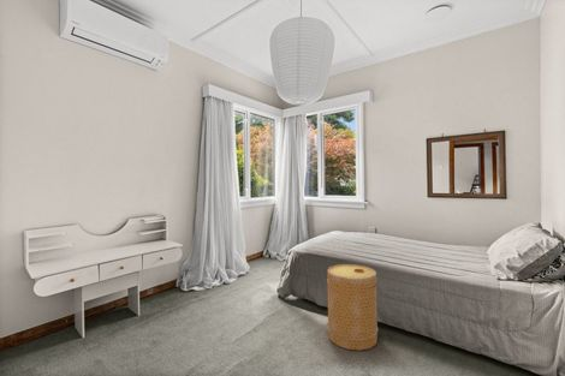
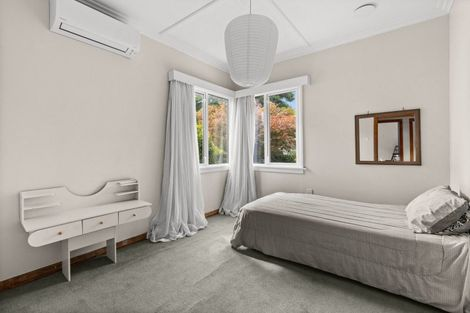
- basket [326,263,379,352]
